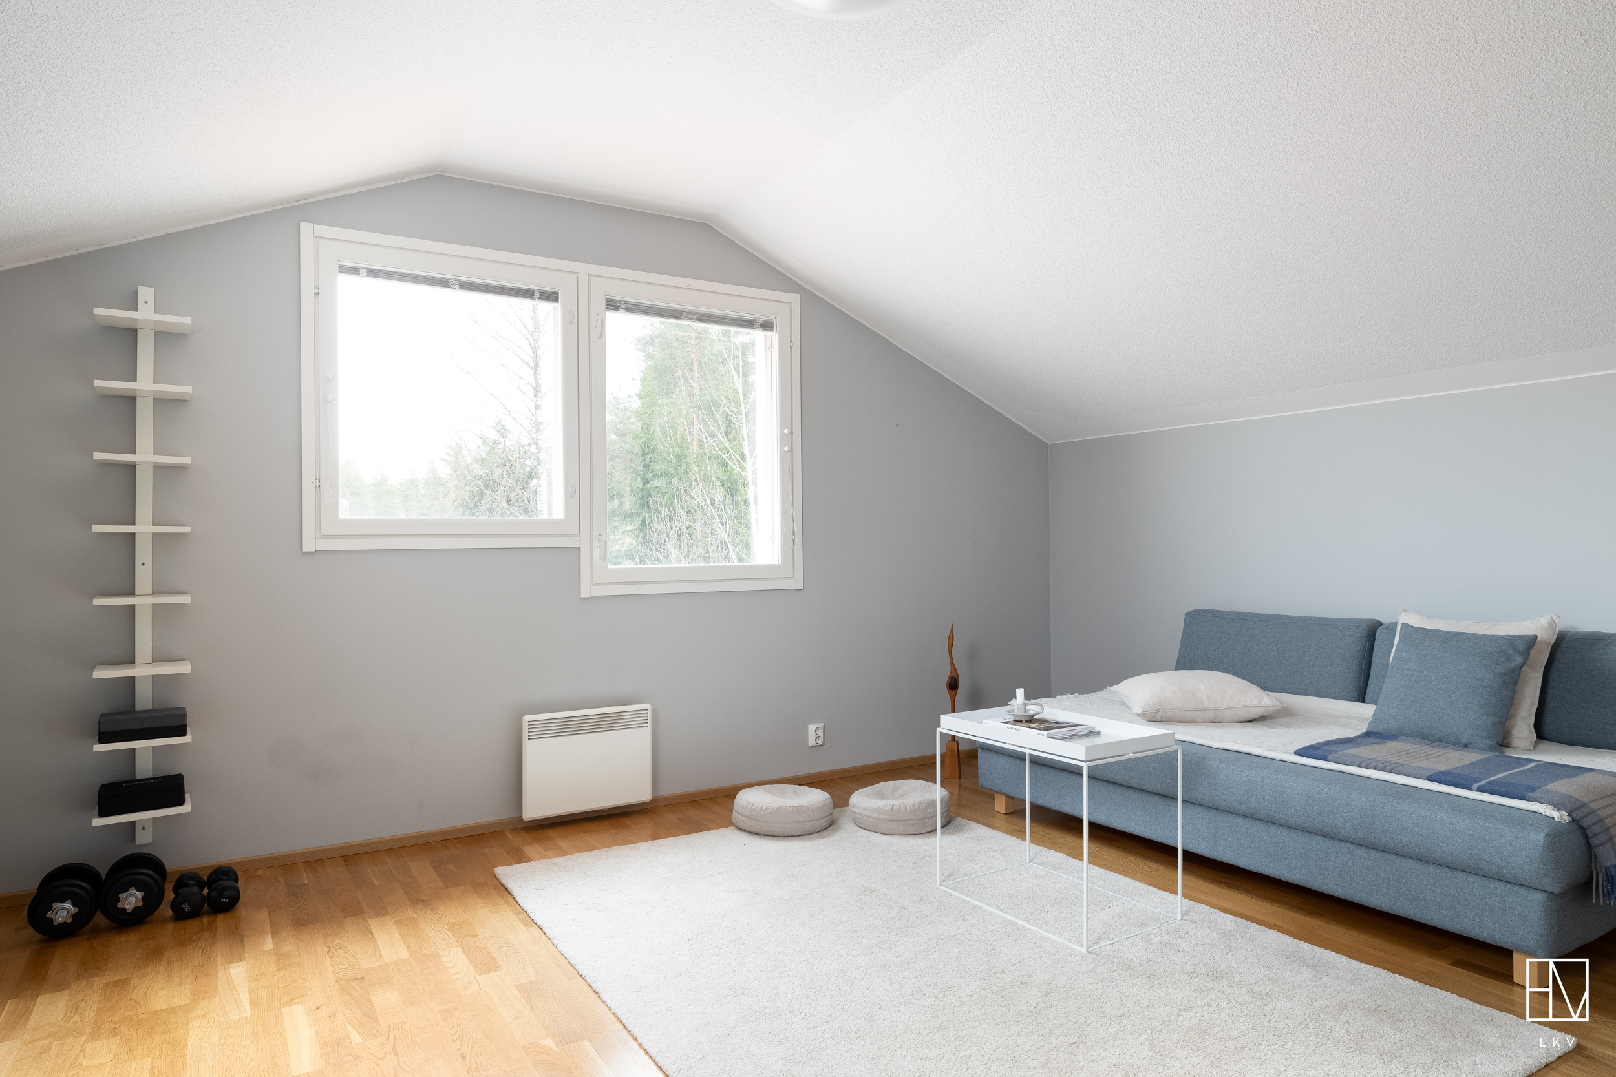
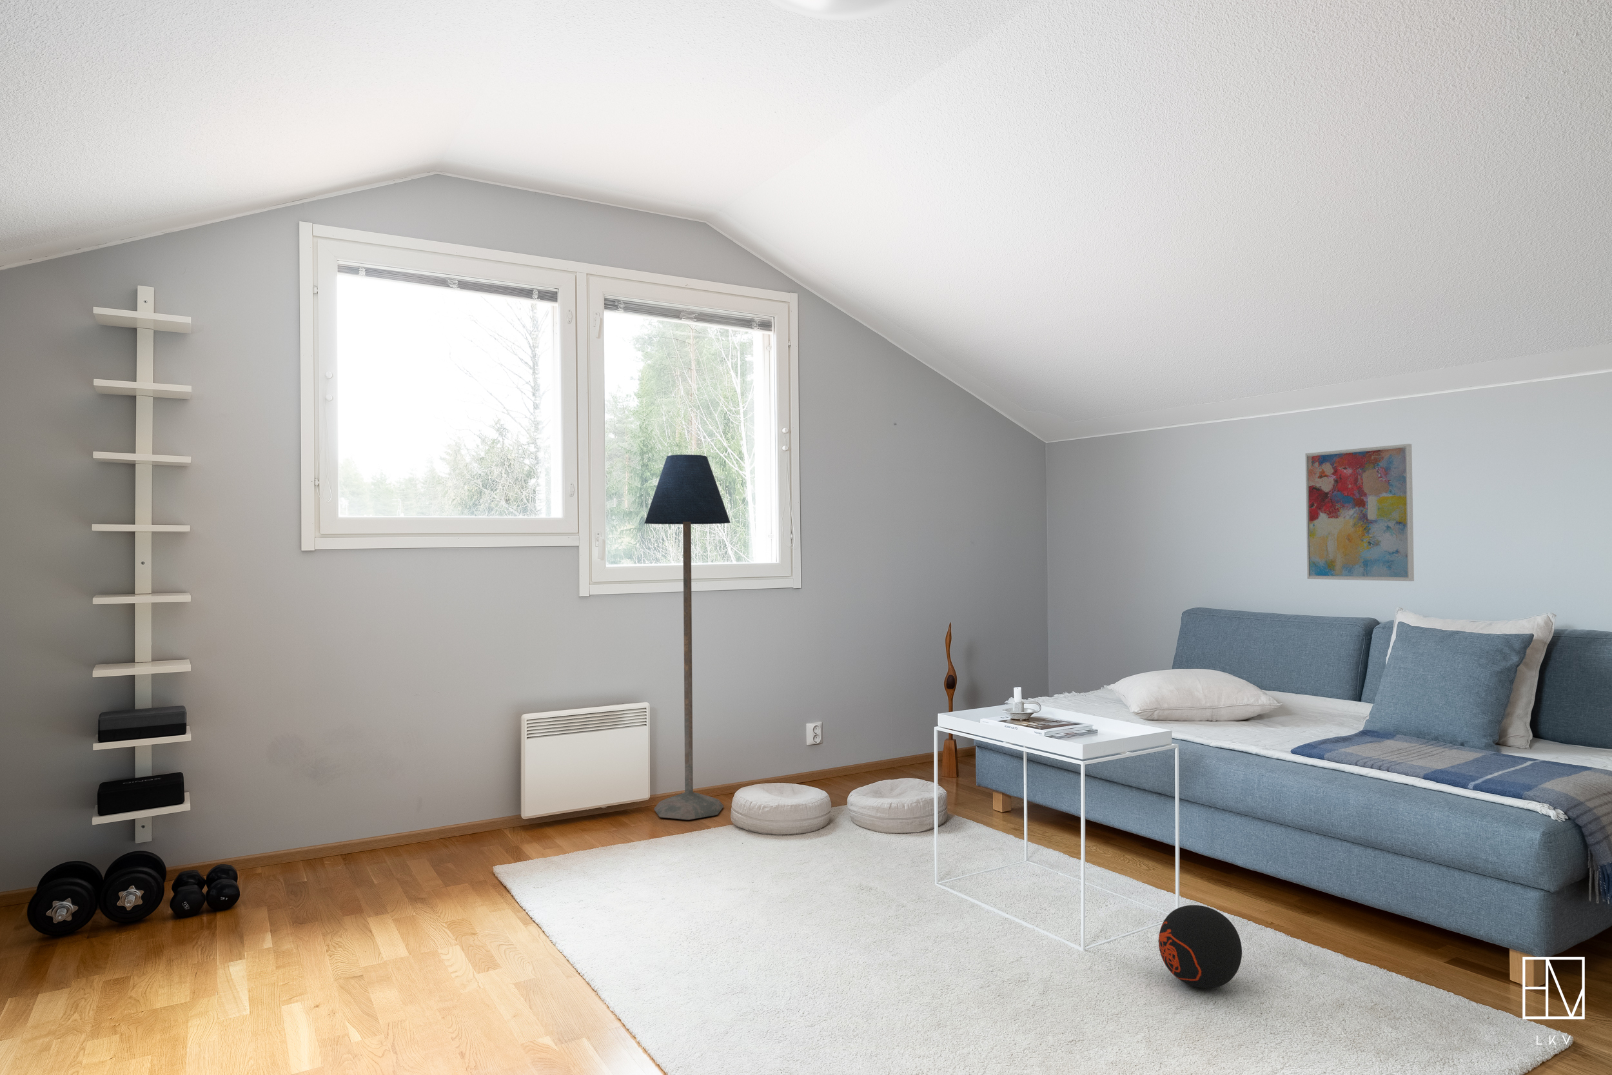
+ decorative ball [1159,905,1243,990]
+ floor lamp [644,454,732,821]
+ wall art [1305,443,1414,582]
